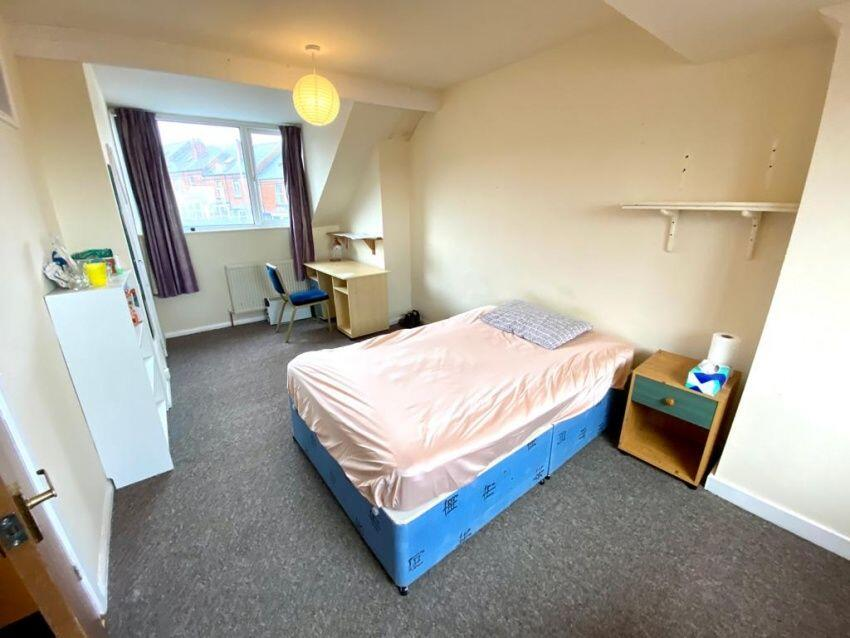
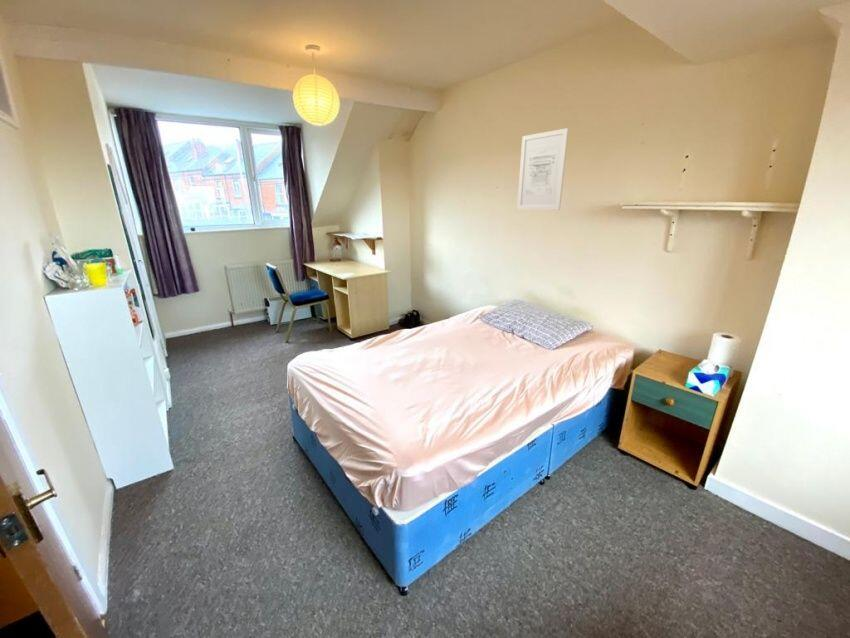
+ wall art [516,127,570,211]
